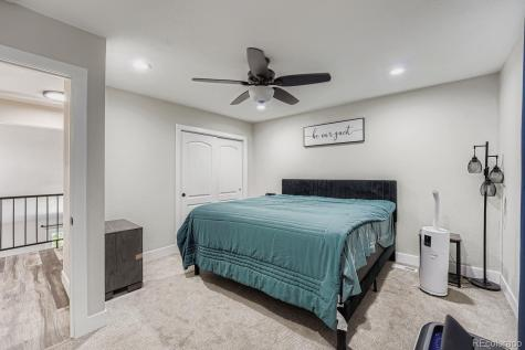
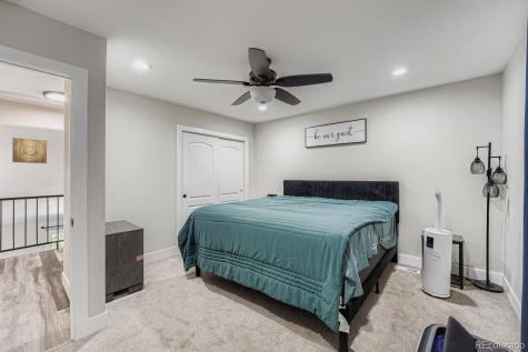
+ wall art [11,137,48,164]
